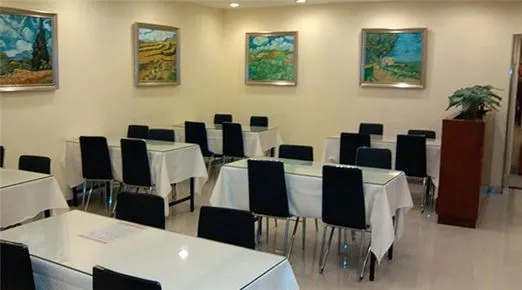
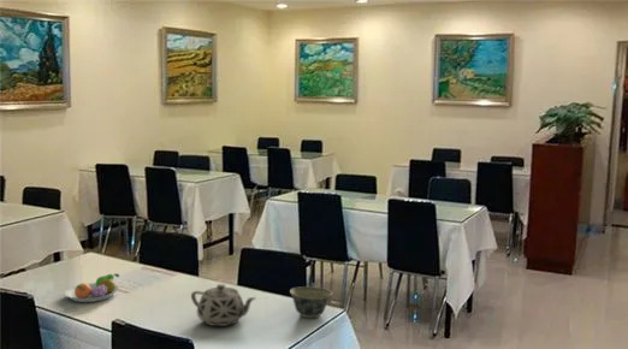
+ bowl [289,285,334,319]
+ fruit bowl [64,272,120,303]
+ teapot [190,283,257,327]
